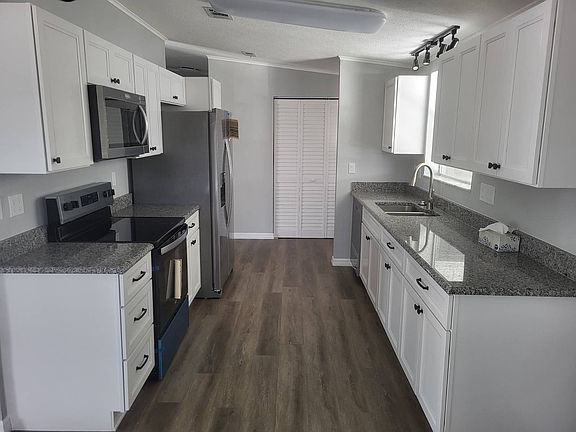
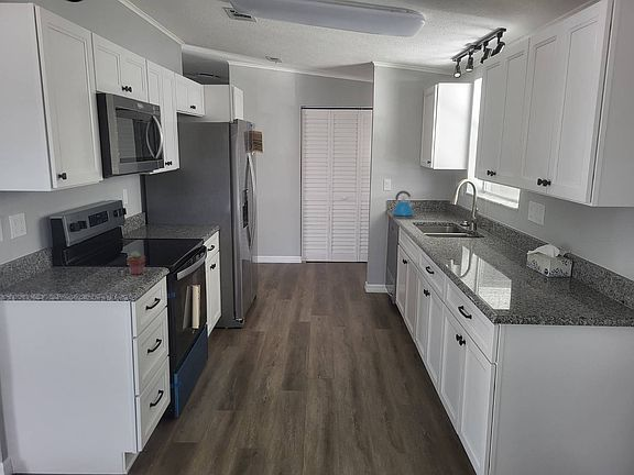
+ potted succulent [125,250,146,276]
+ kettle [390,190,415,220]
